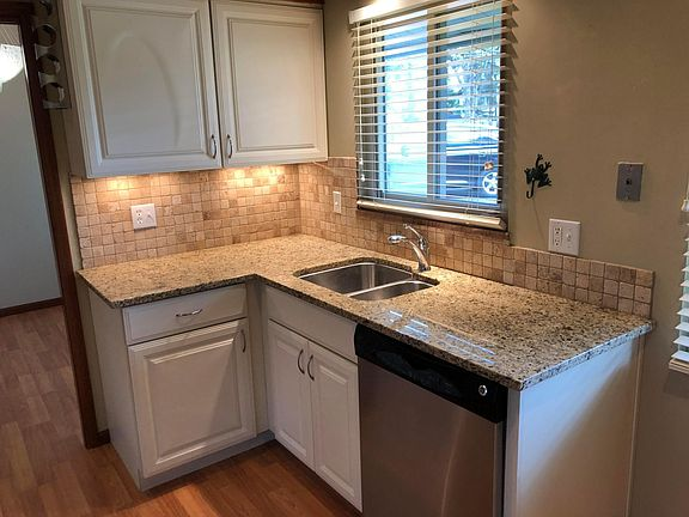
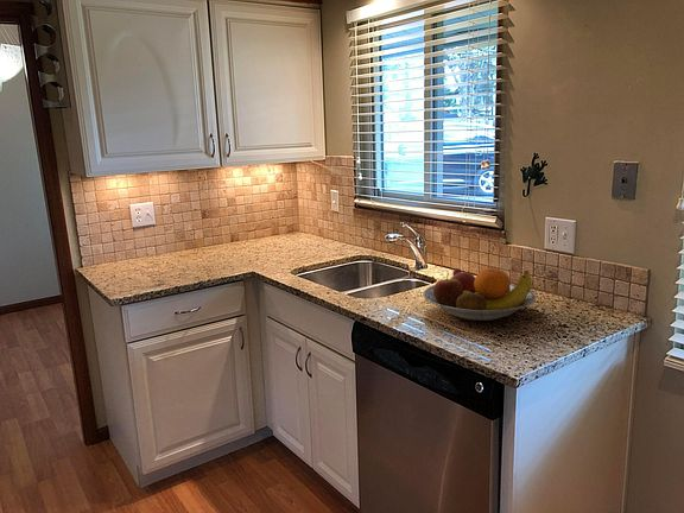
+ fruit bowl [422,267,537,322]
